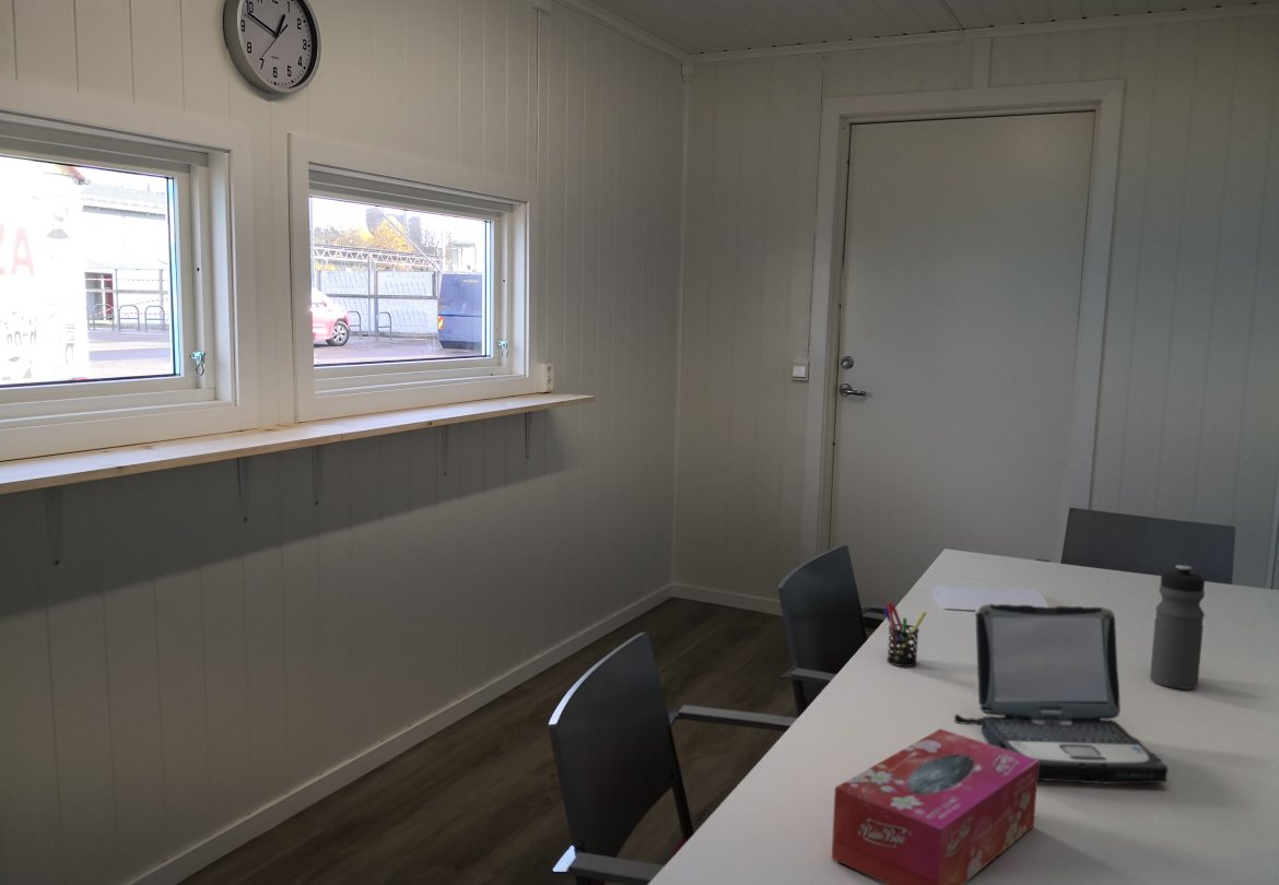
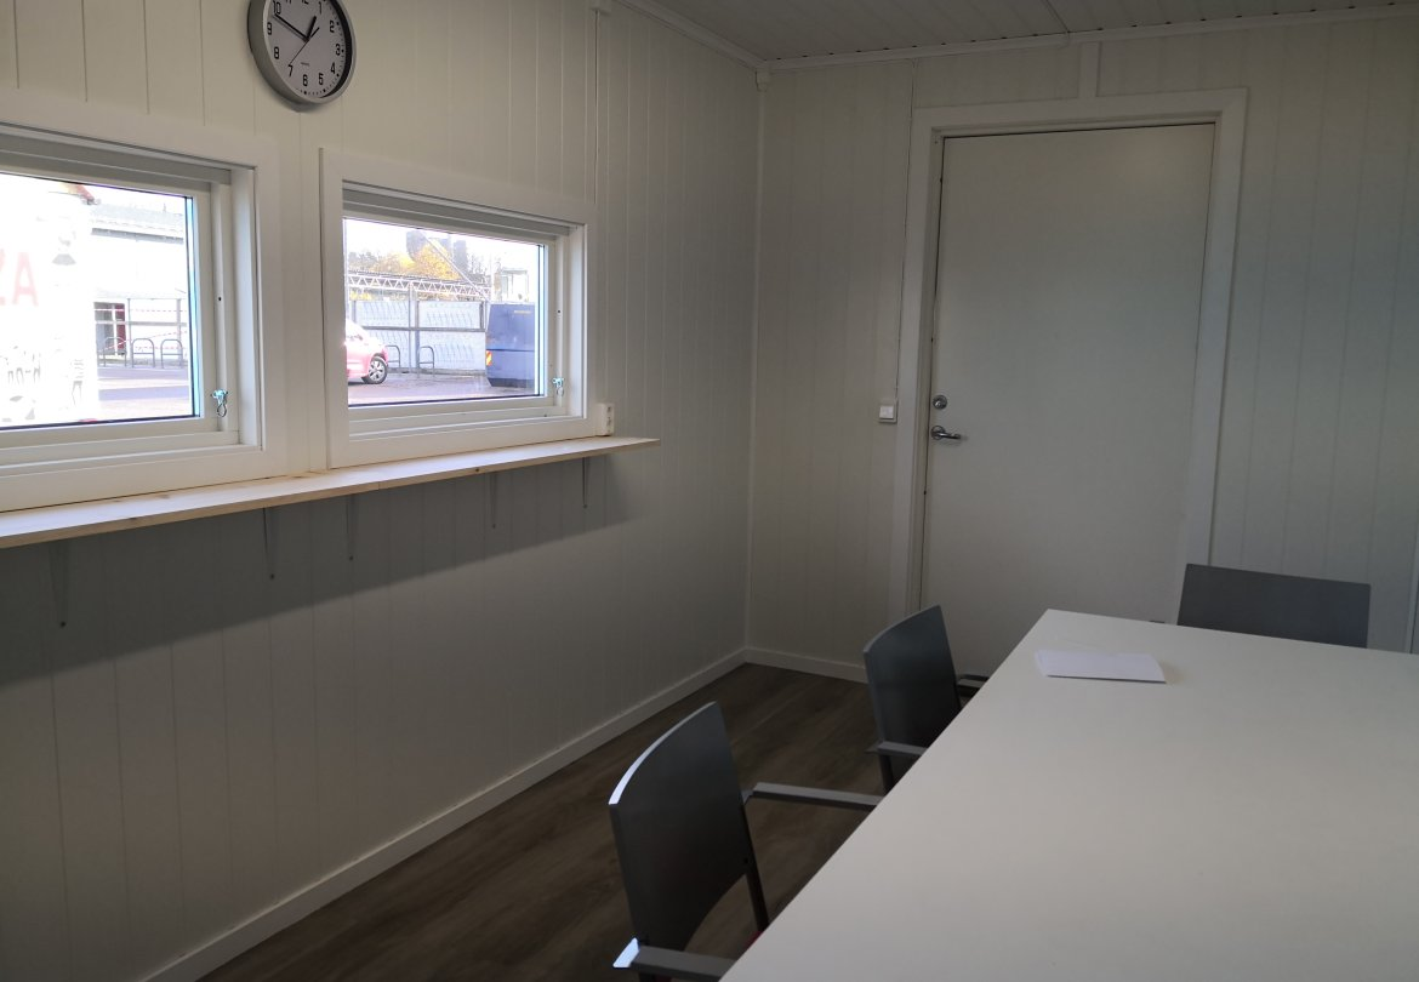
- tissue box [831,728,1039,885]
- water bottle [1149,564,1206,691]
- laptop [953,603,1170,786]
- pen holder [882,601,928,668]
